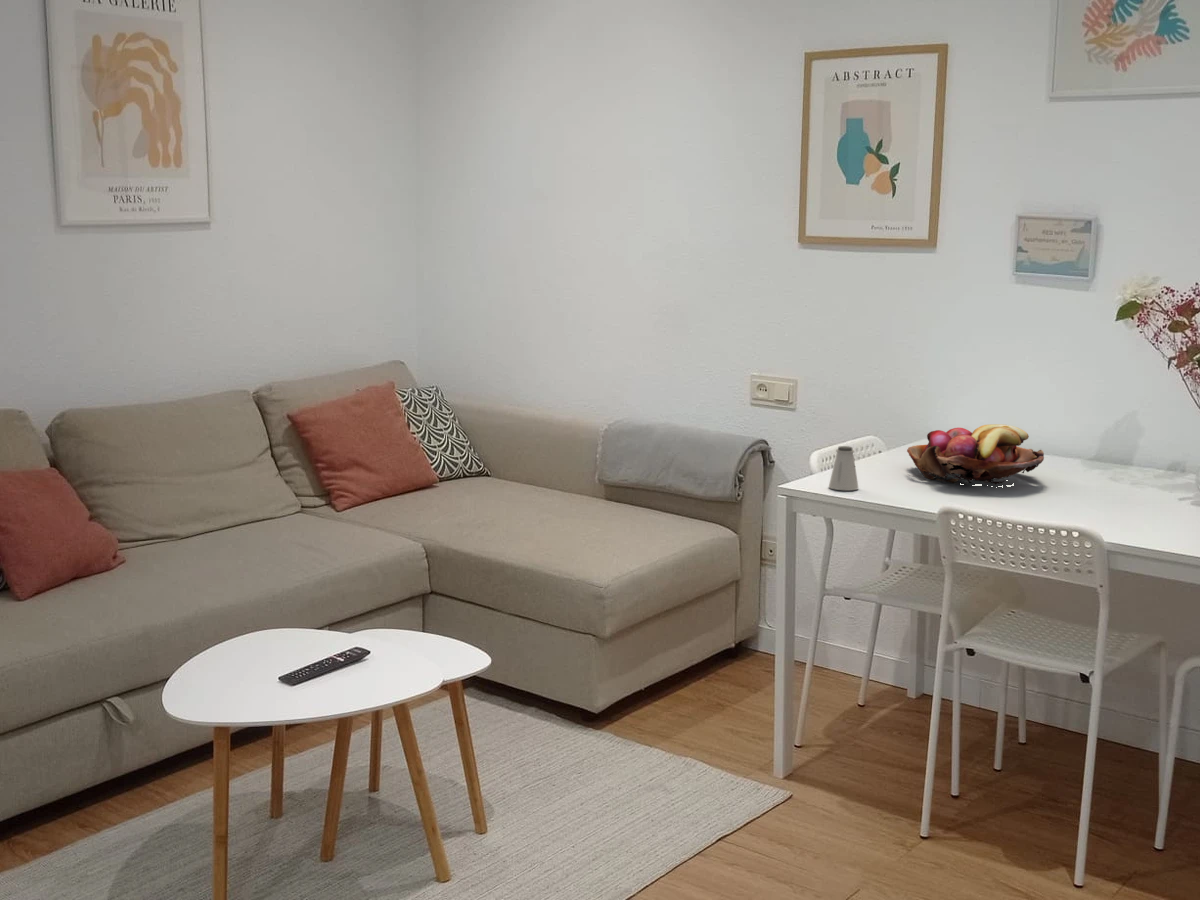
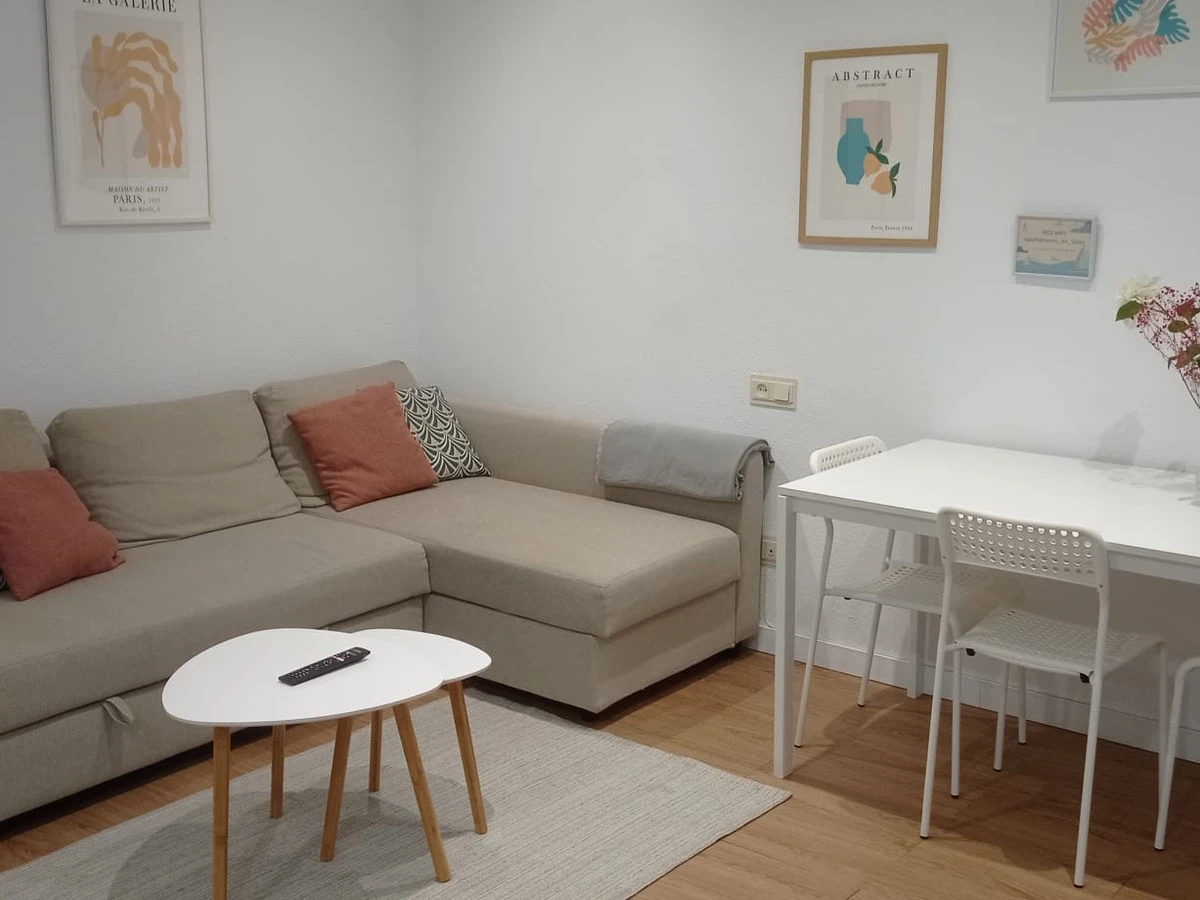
- saltshaker [828,445,859,491]
- fruit basket [906,423,1045,487]
